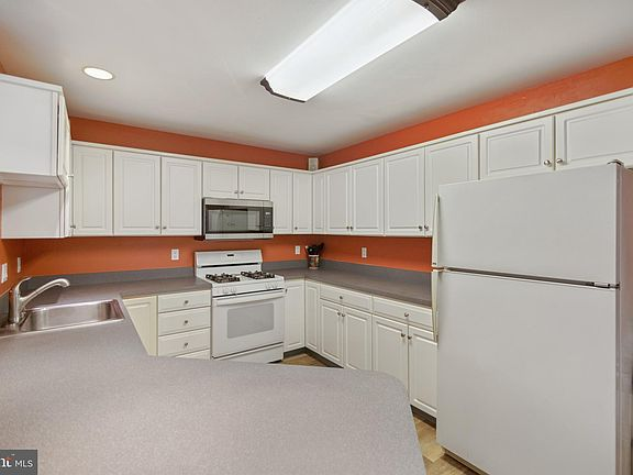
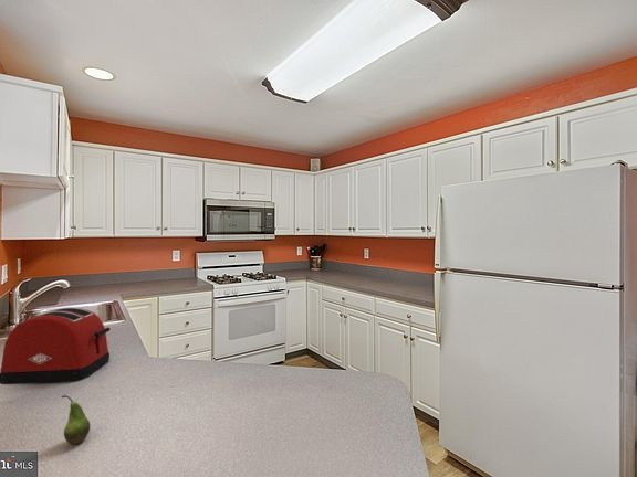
+ toaster [0,307,112,385]
+ fruit [61,394,91,445]
